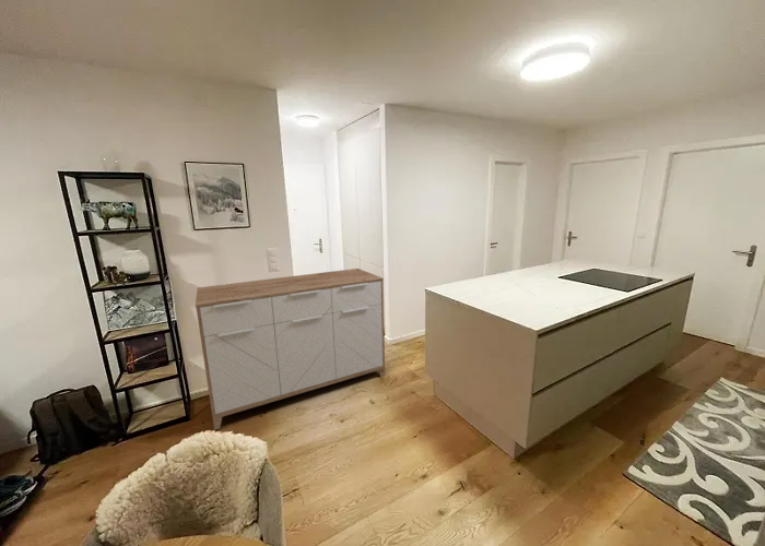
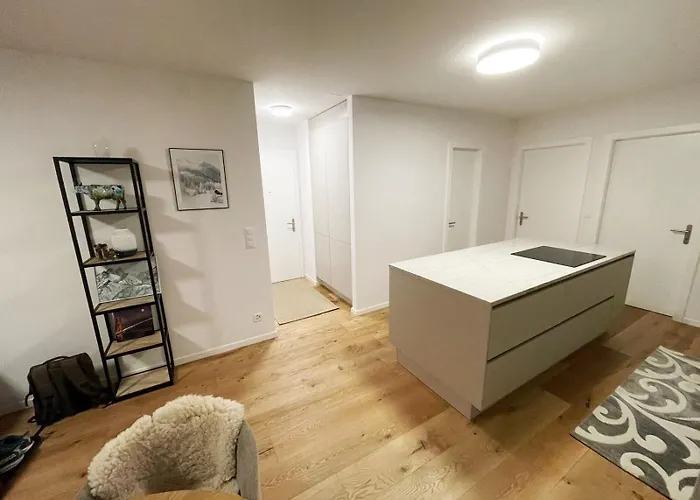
- sideboard [195,268,386,431]
